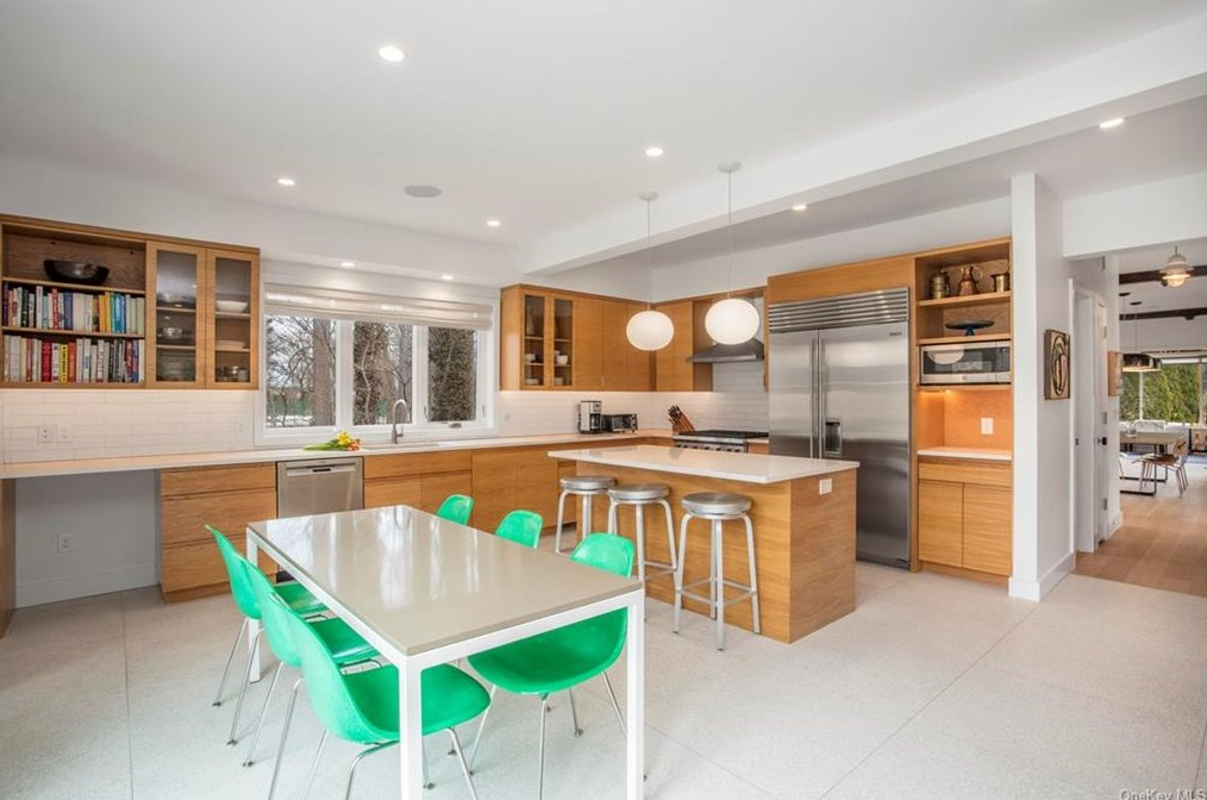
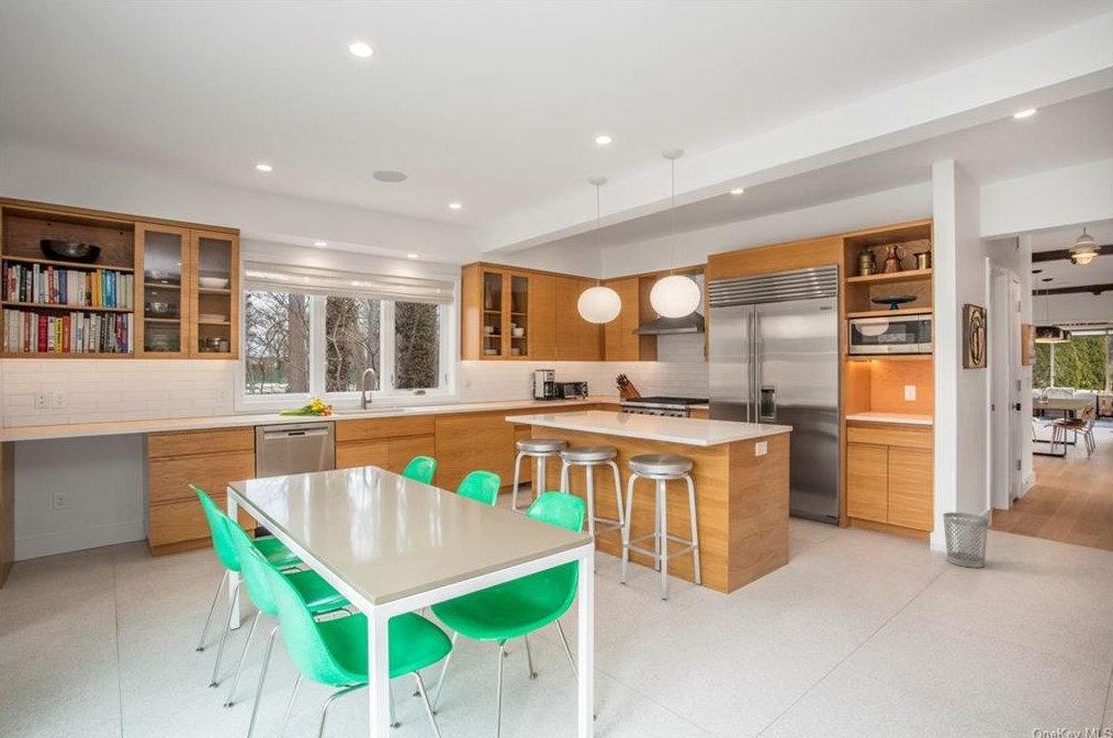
+ wastebasket [942,512,990,569]
